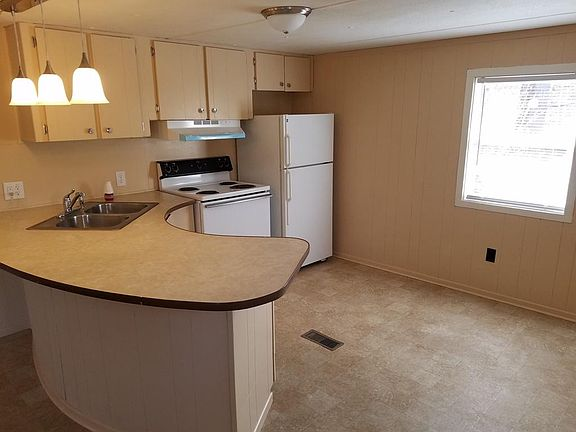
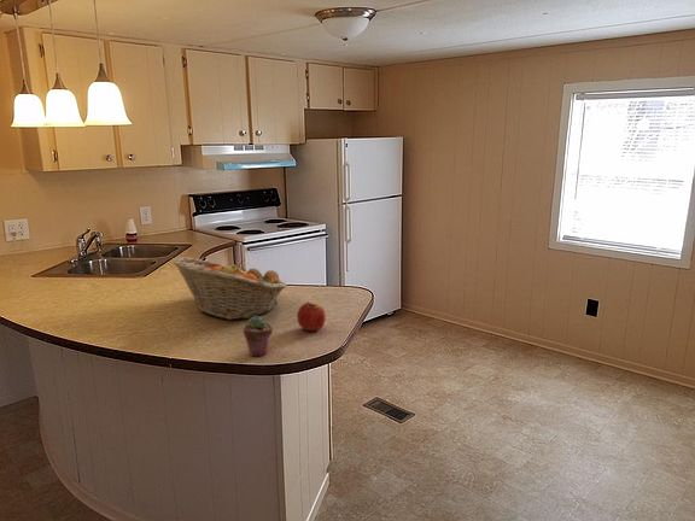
+ apple [296,302,327,332]
+ fruit basket [170,256,288,321]
+ potted succulent [243,315,274,357]
